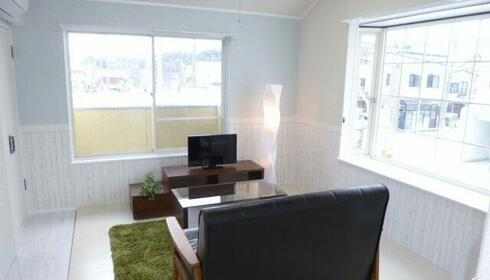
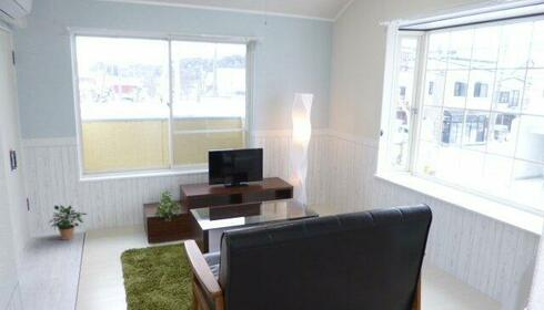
+ potted plant [48,204,89,241]
